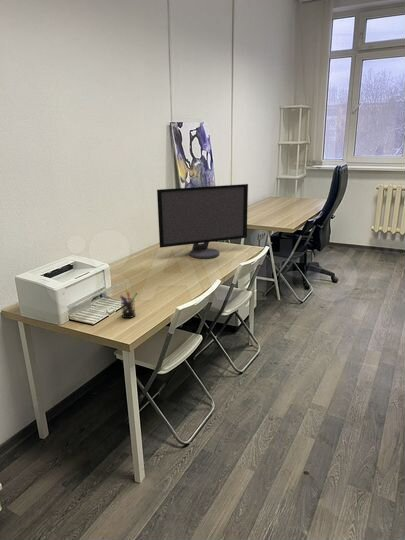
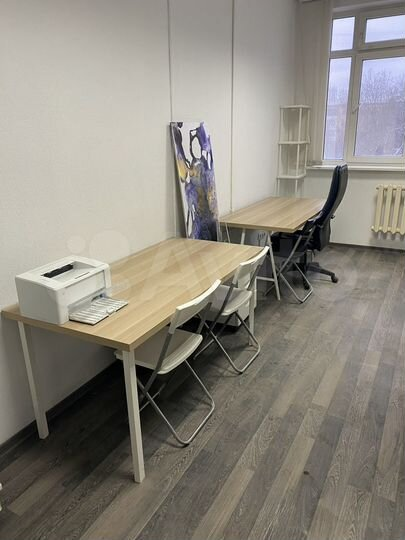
- pen holder [119,288,139,319]
- computer monitor [156,183,249,259]
